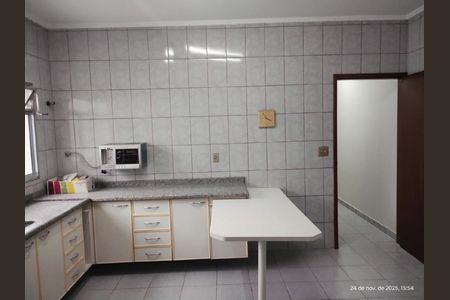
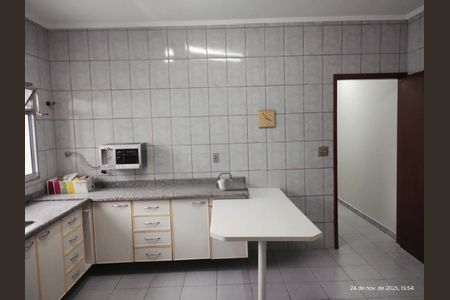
+ kettle [215,172,234,191]
